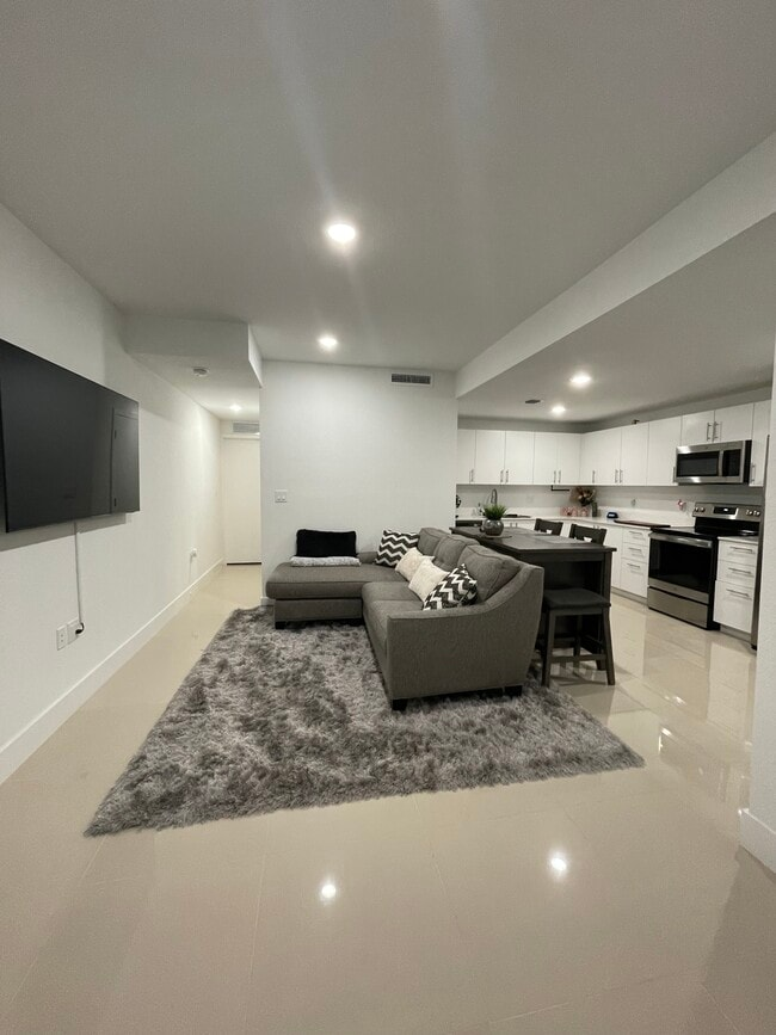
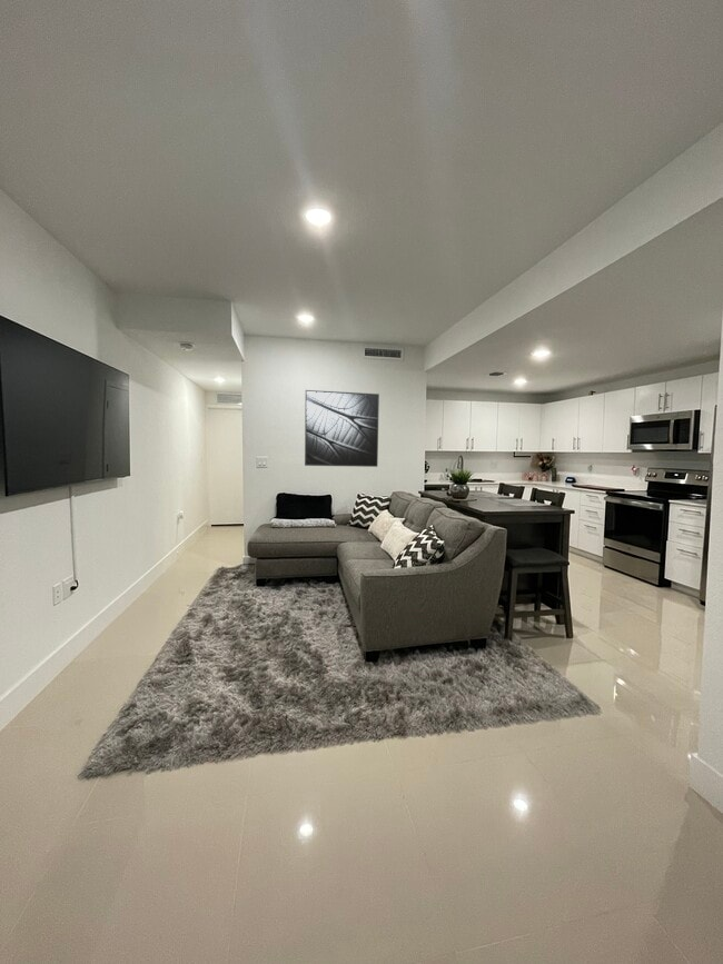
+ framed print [304,389,380,468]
